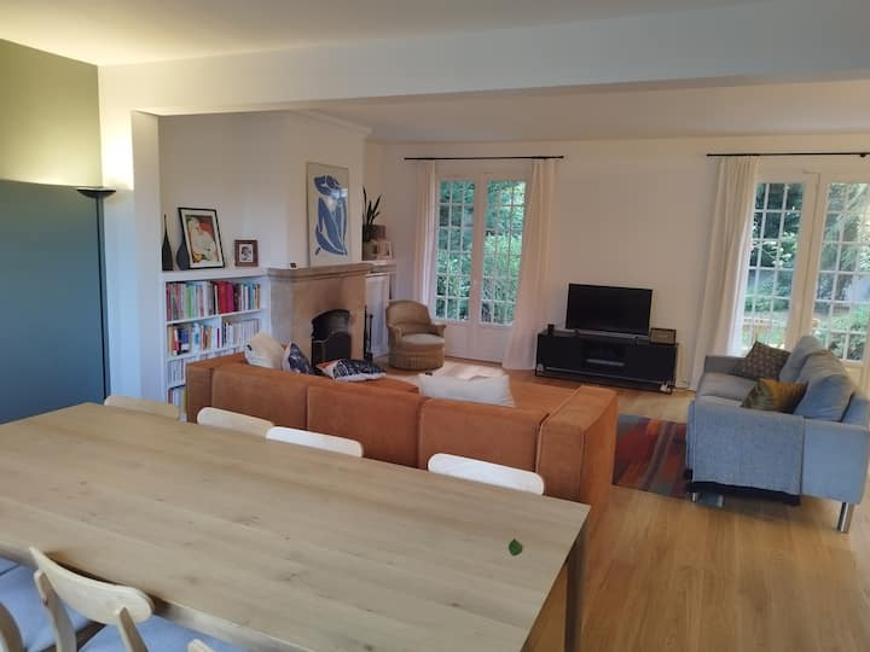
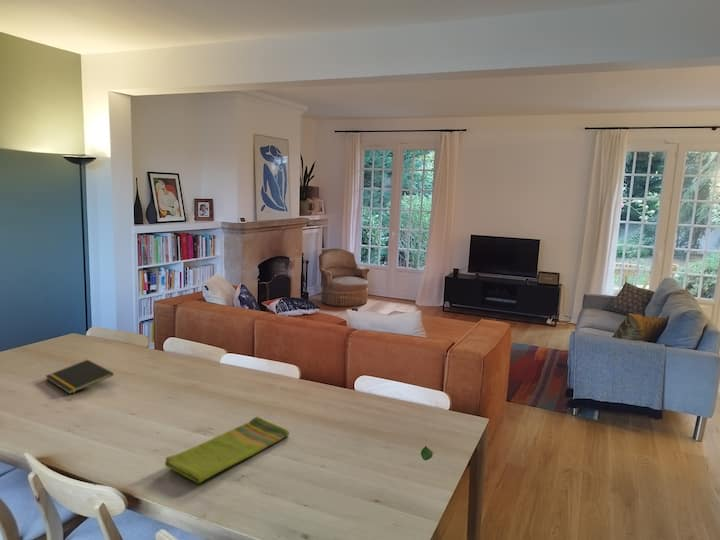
+ dish towel [164,415,290,484]
+ notepad [45,359,115,395]
